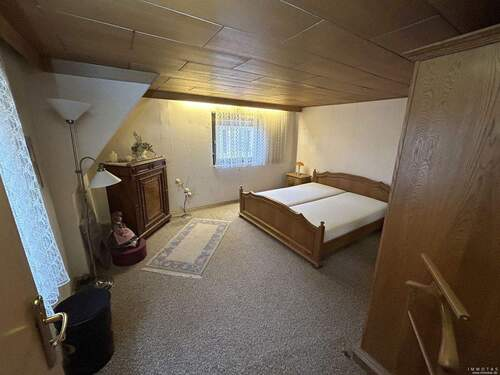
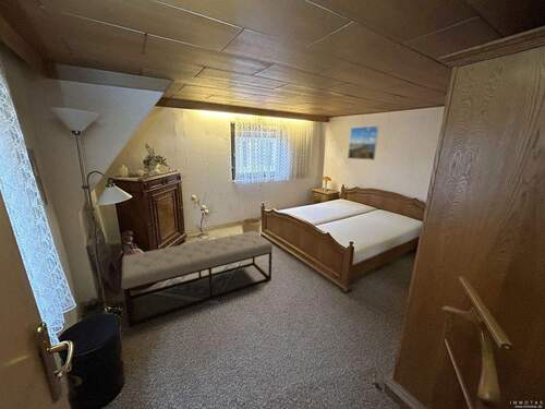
+ bench [121,231,274,327]
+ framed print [347,124,380,161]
+ basket [240,214,263,236]
